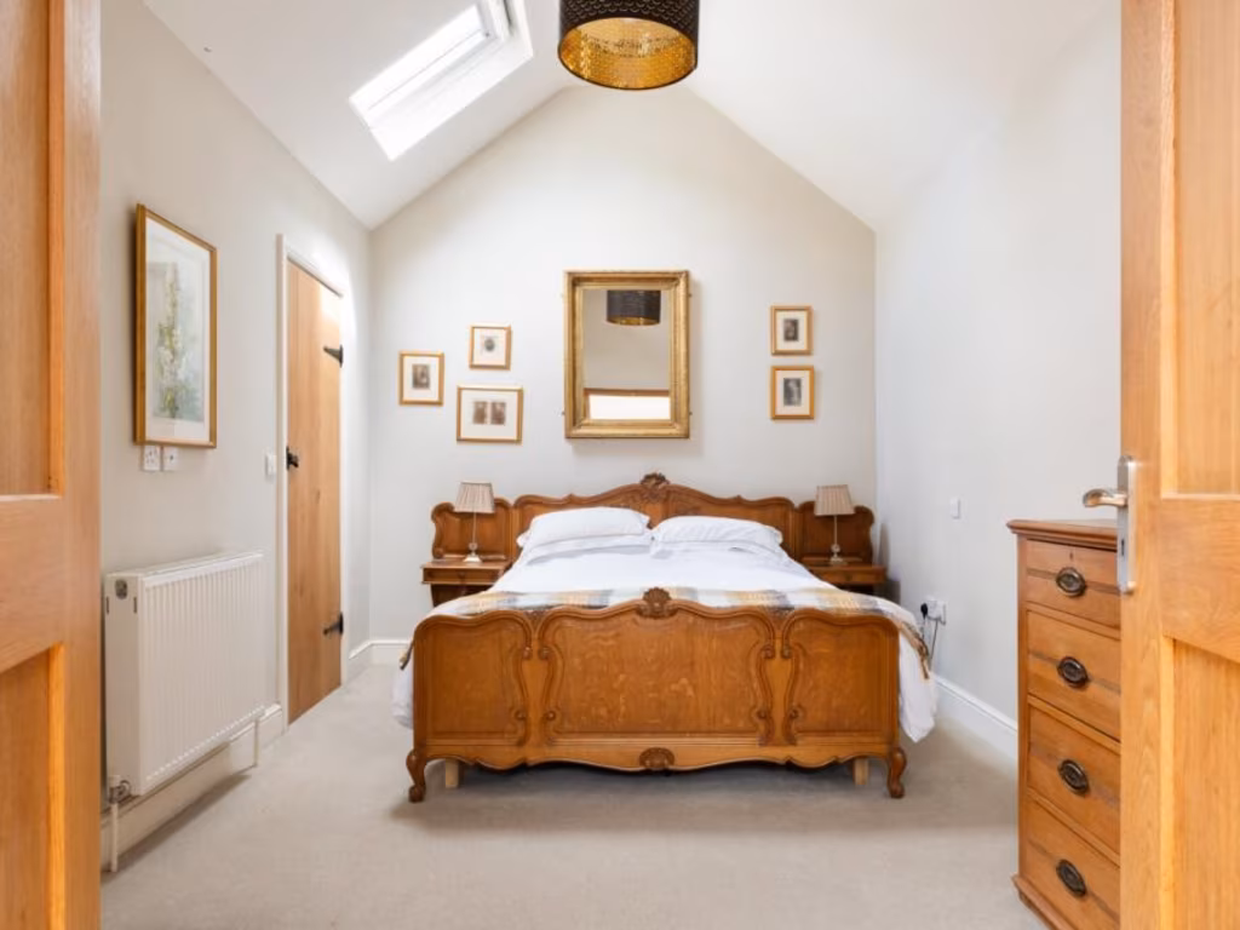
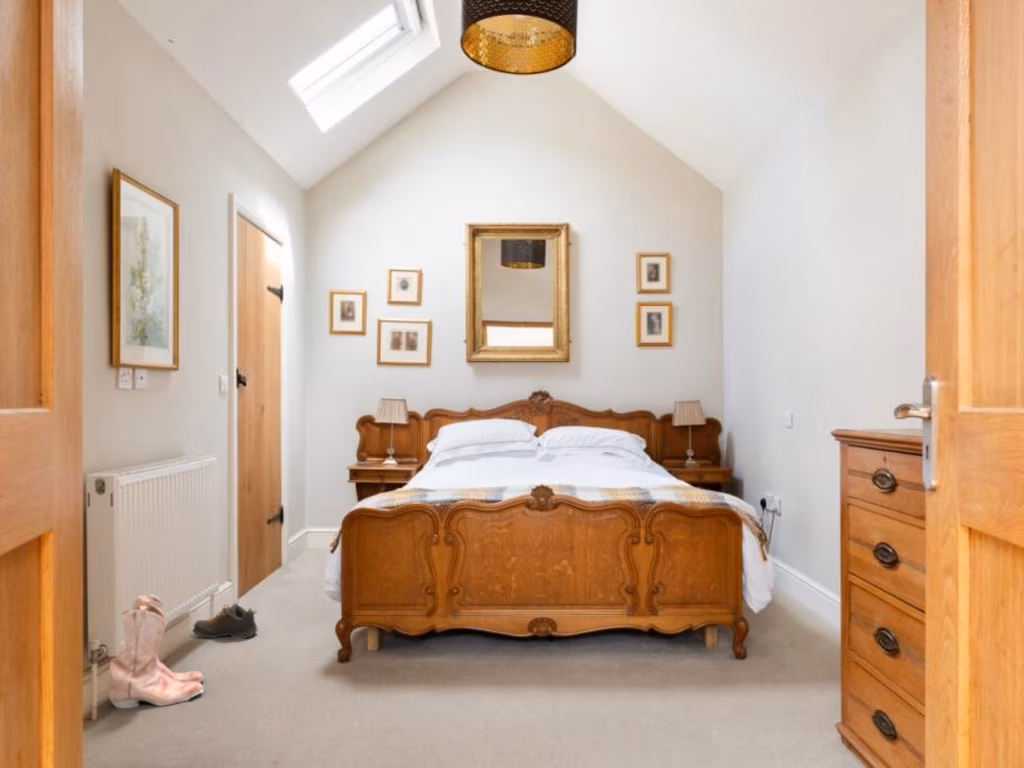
+ shoe [191,602,259,640]
+ boots [108,593,206,709]
